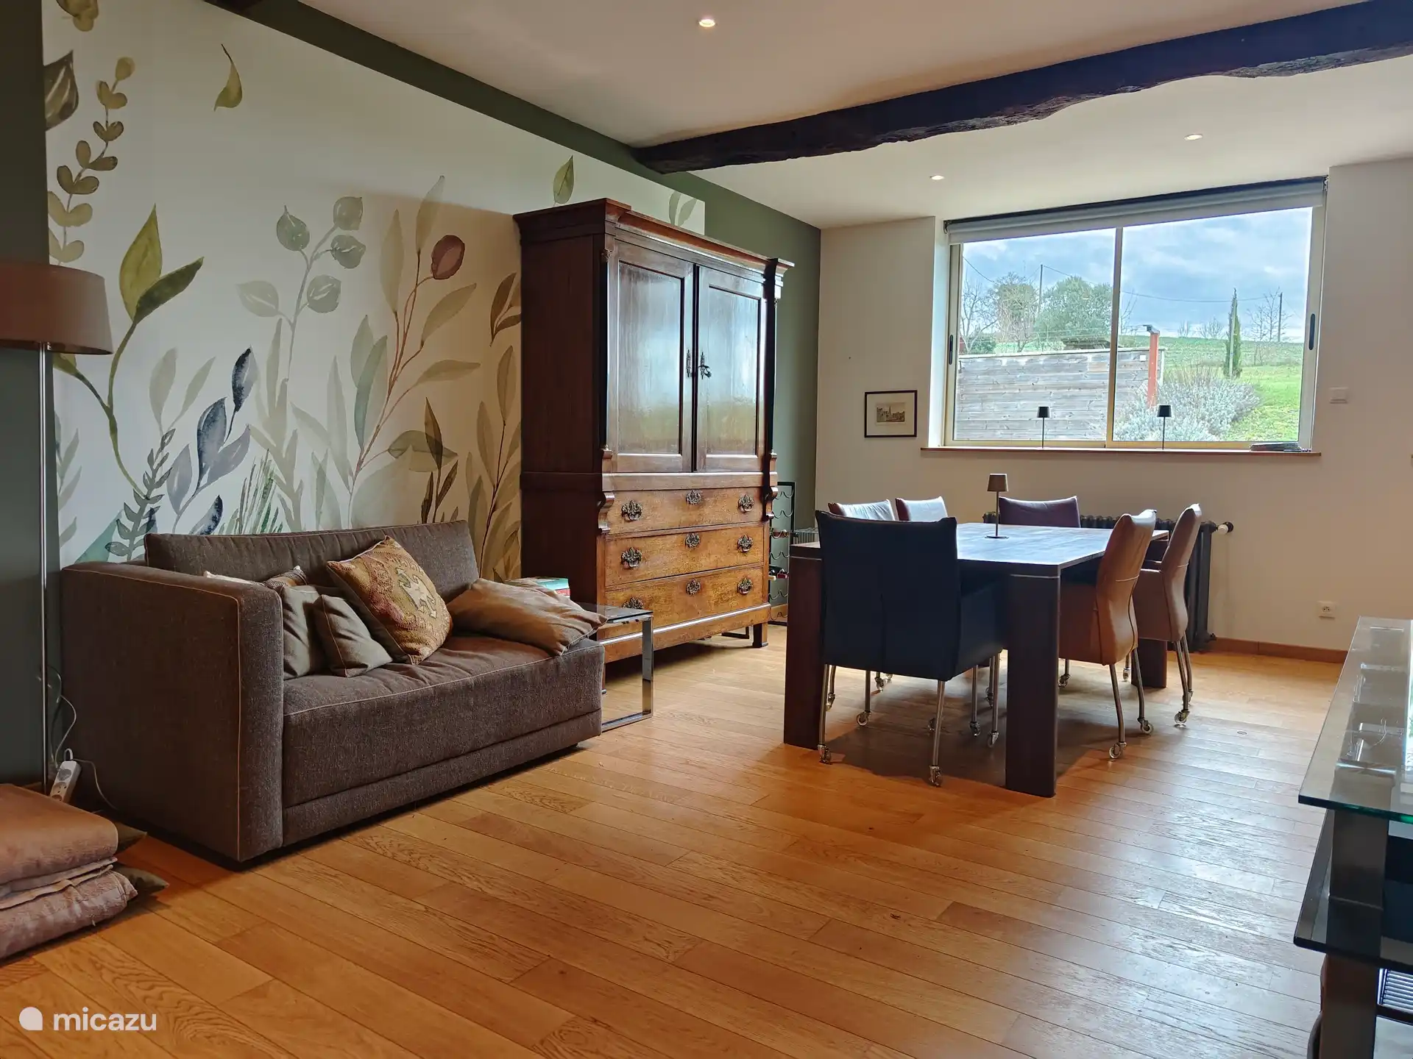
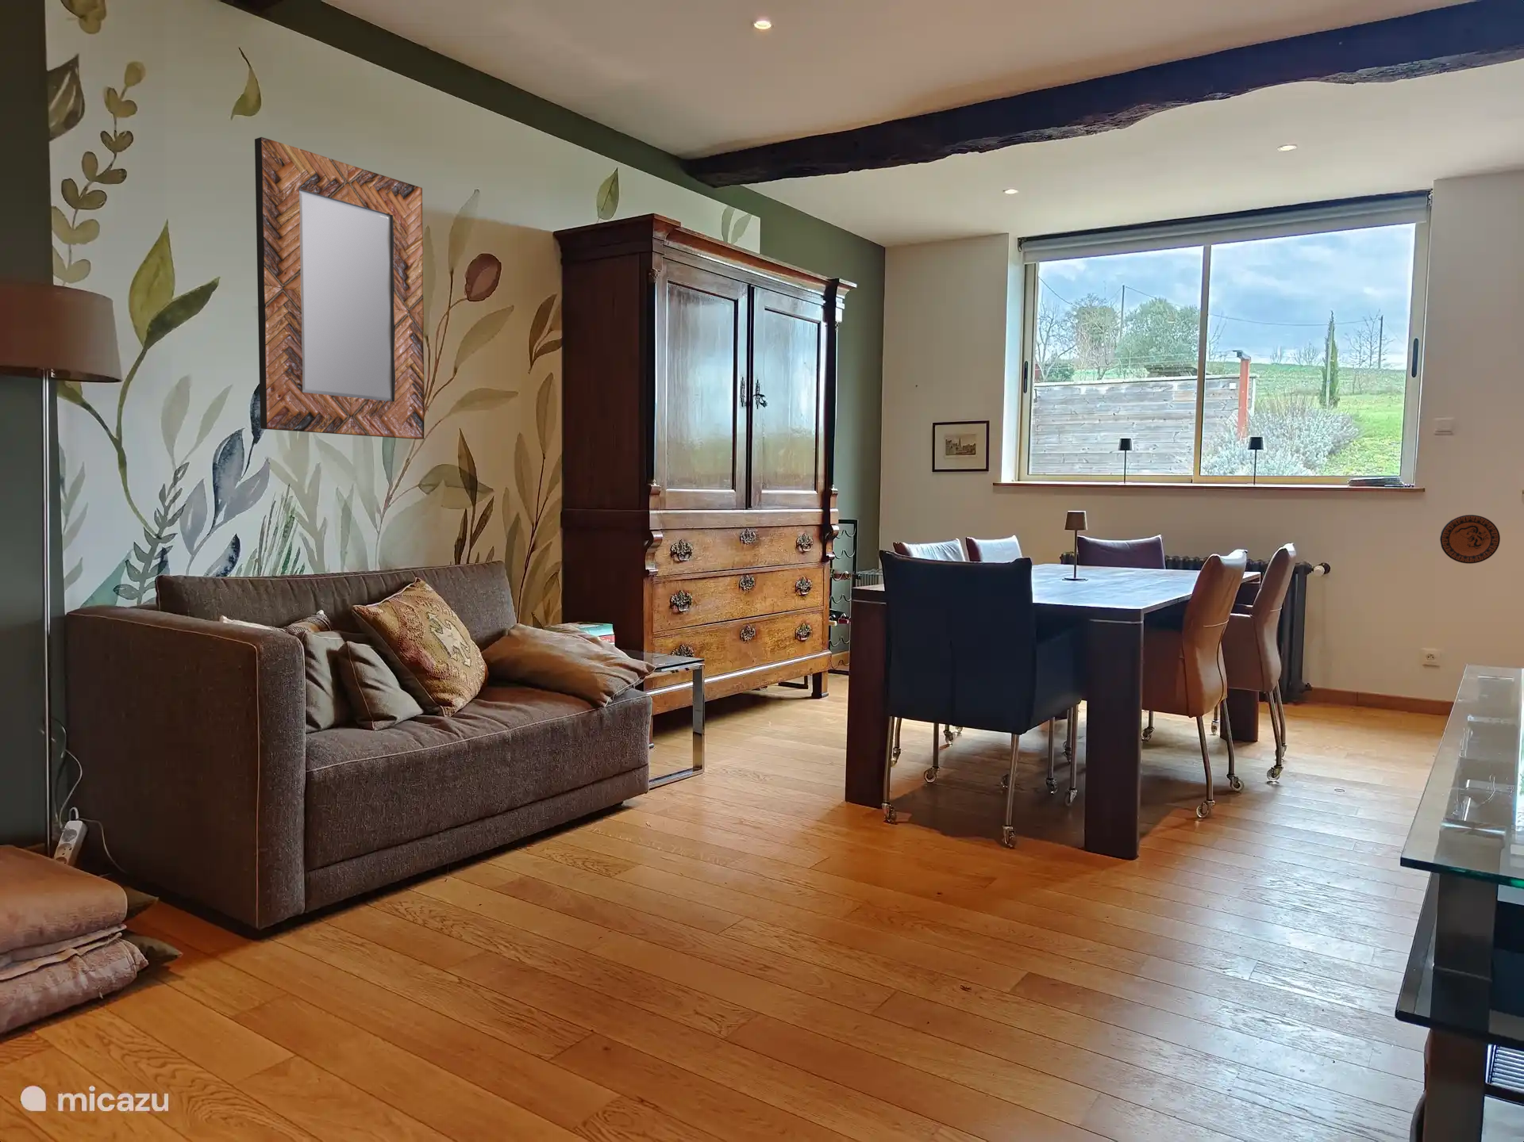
+ home mirror [254,137,426,440]
+ decorative plate [1439,513,1501,565]
